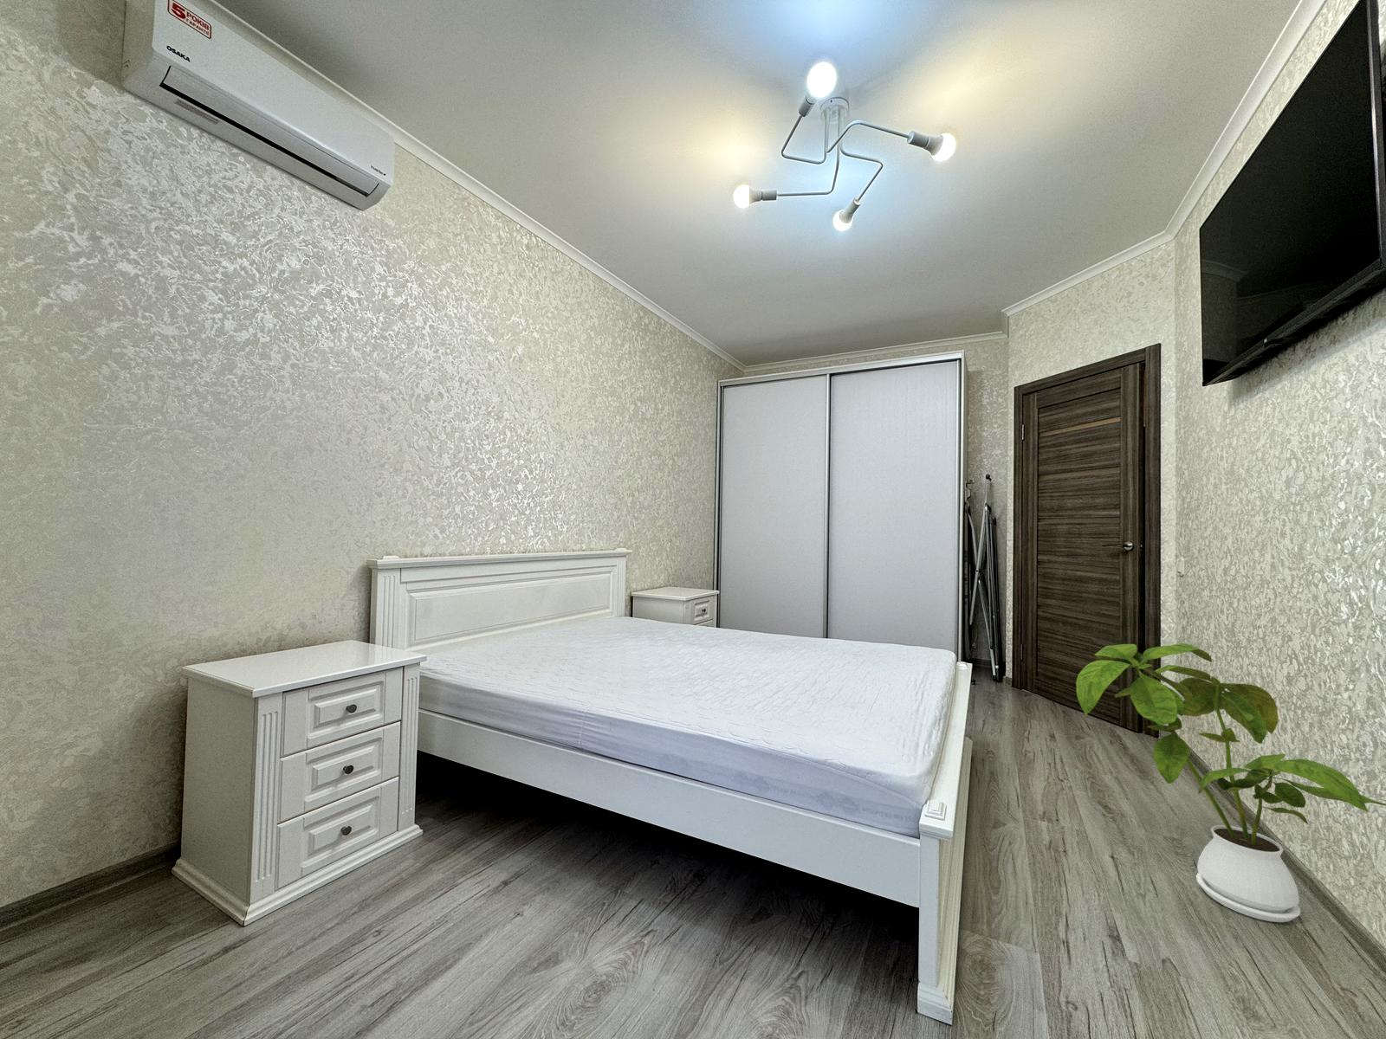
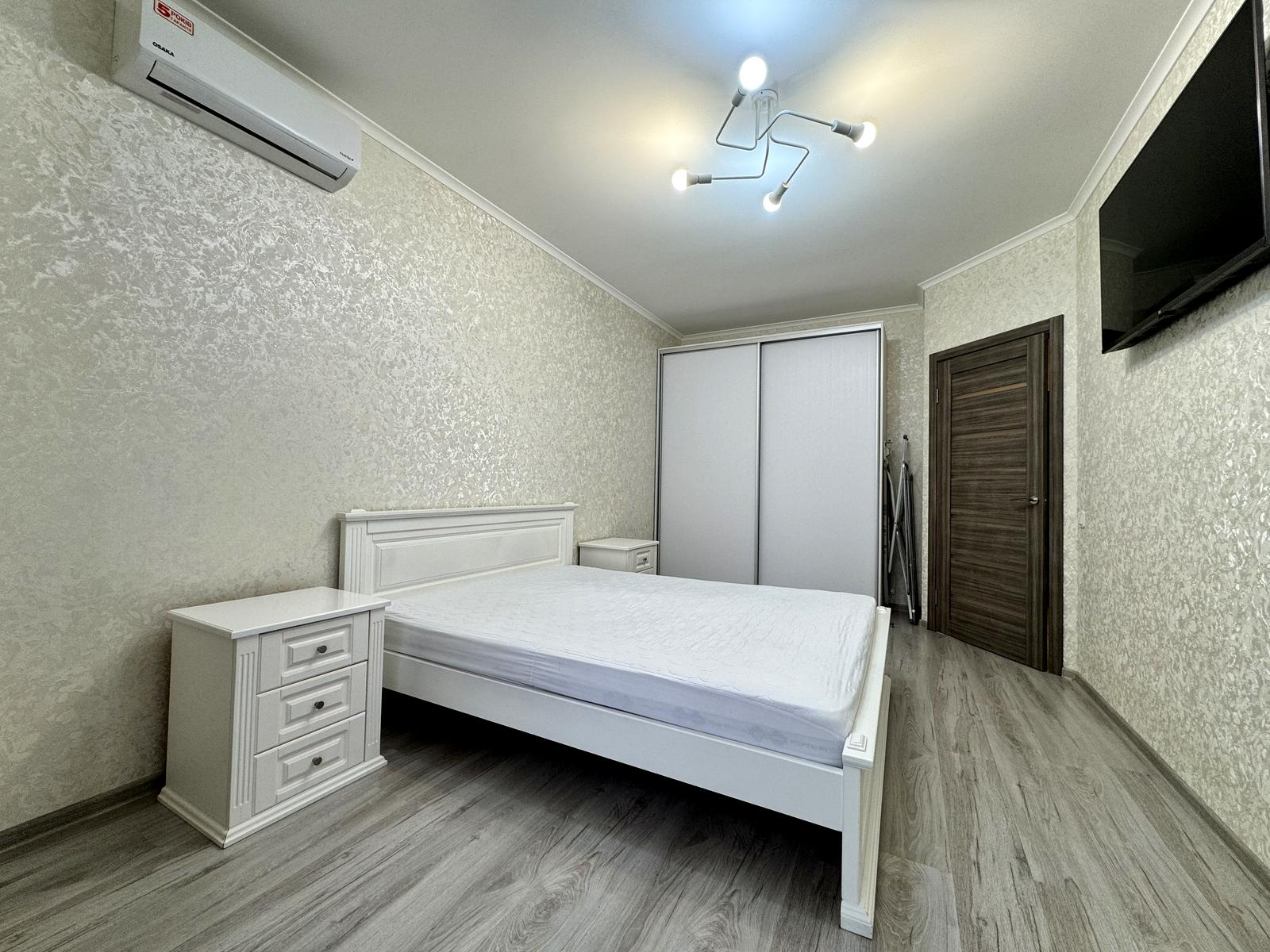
- house plant [1075,643,1386,923]
